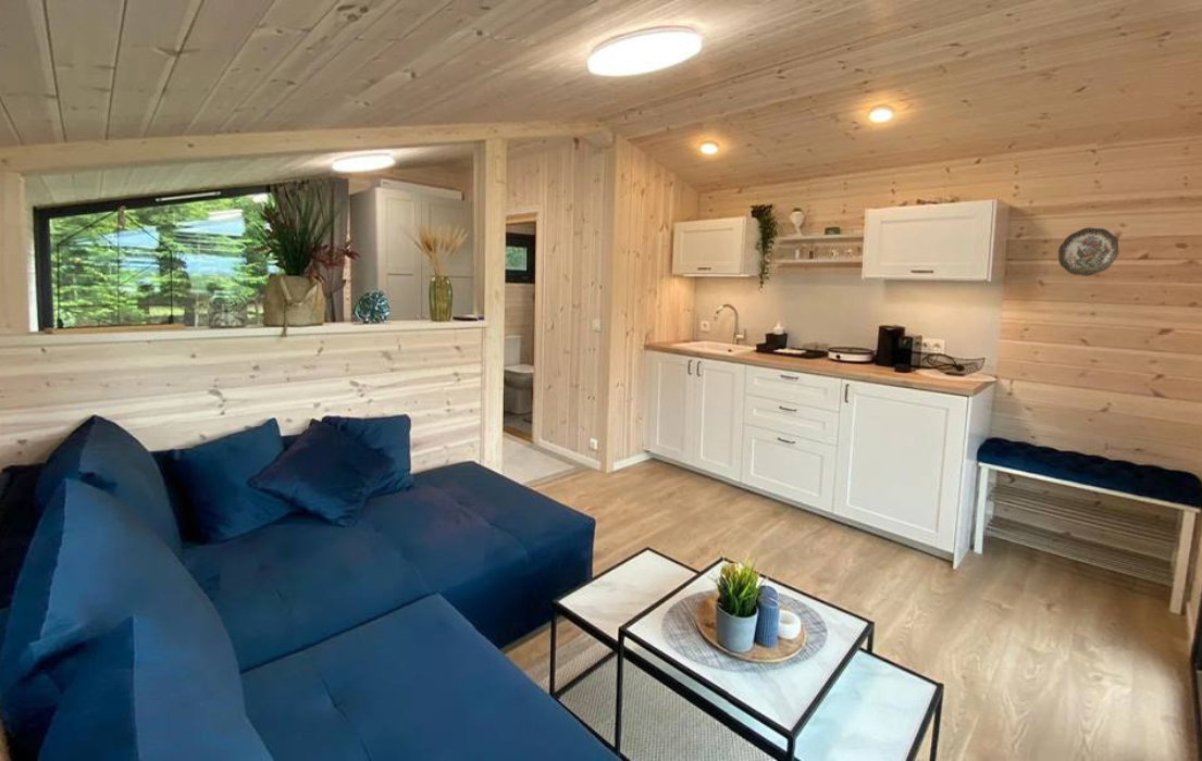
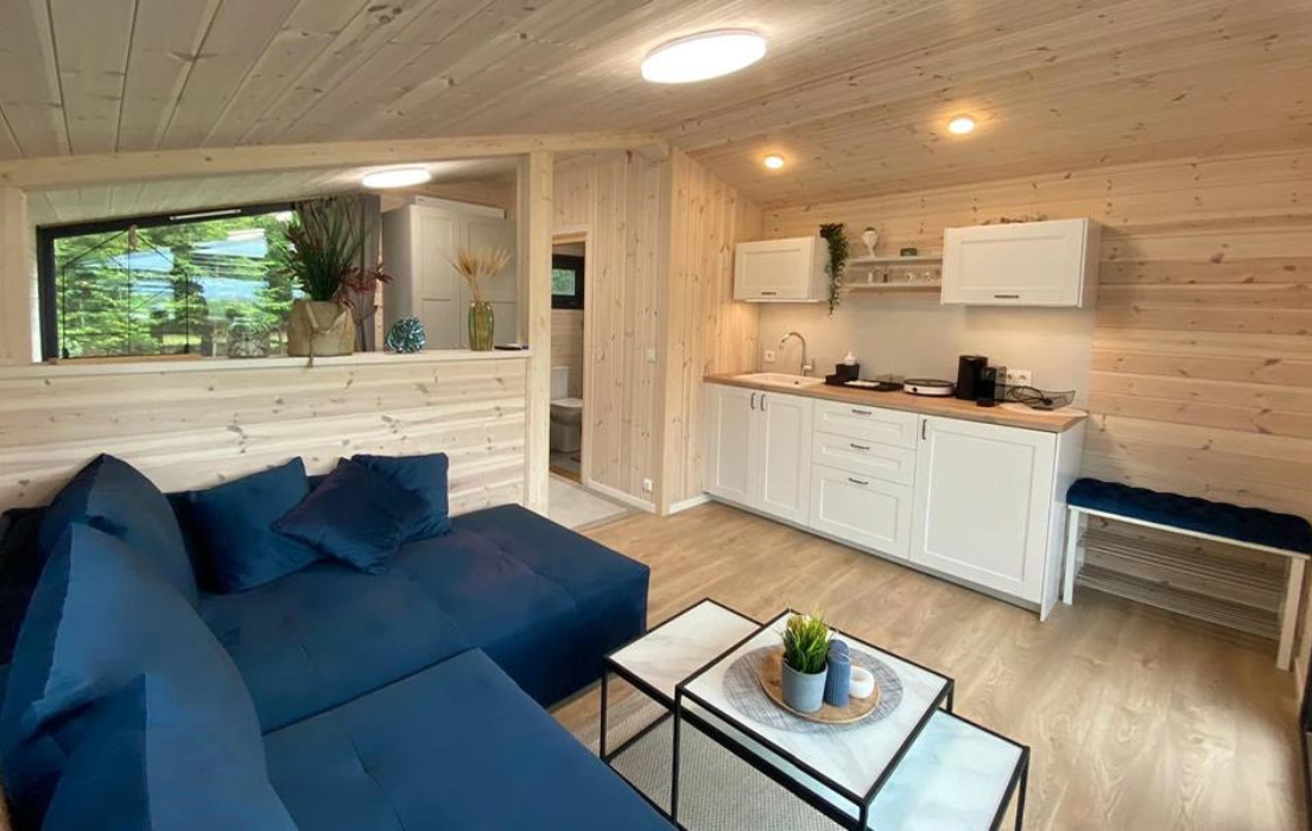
- decorative plate [1057,226,1119,277]
